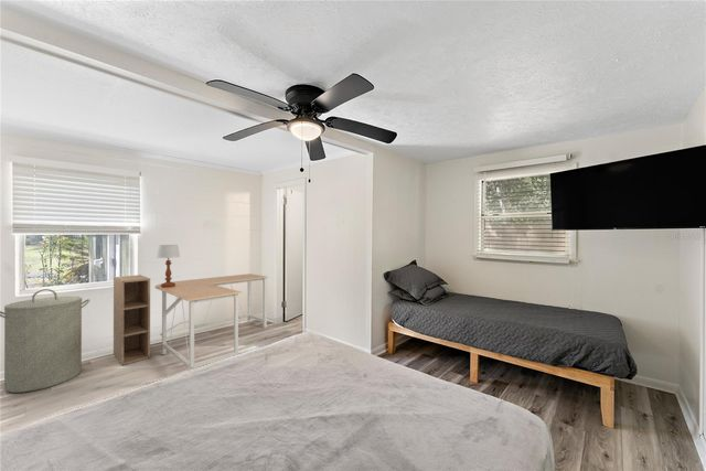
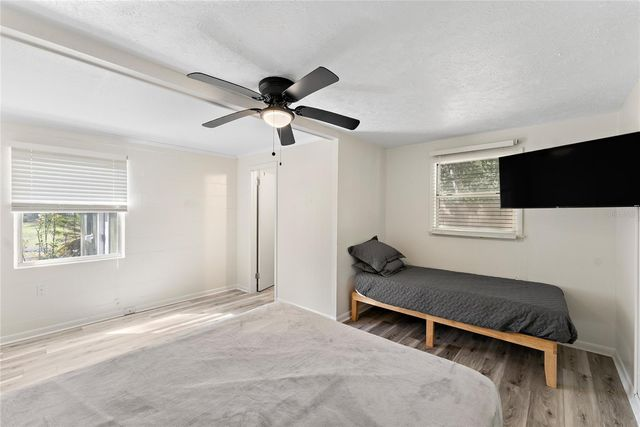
- desk [154,272,269,371]
- laundry hamper [0,288,90,394]
- table lamp [156,244,181,288]
- shelving unit [113,274,151,366]
